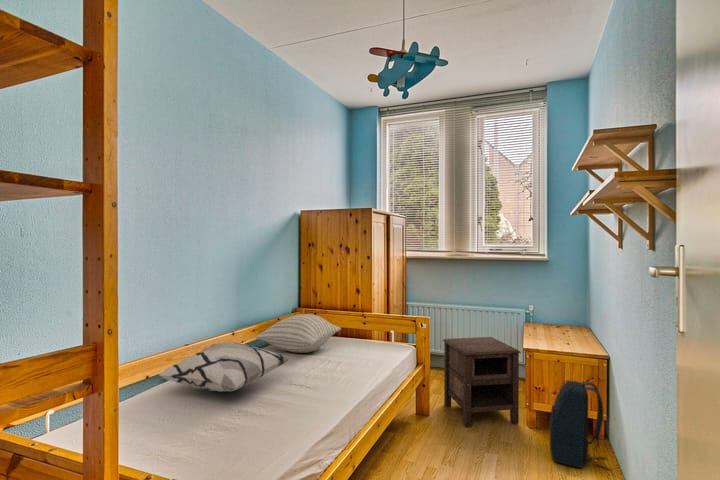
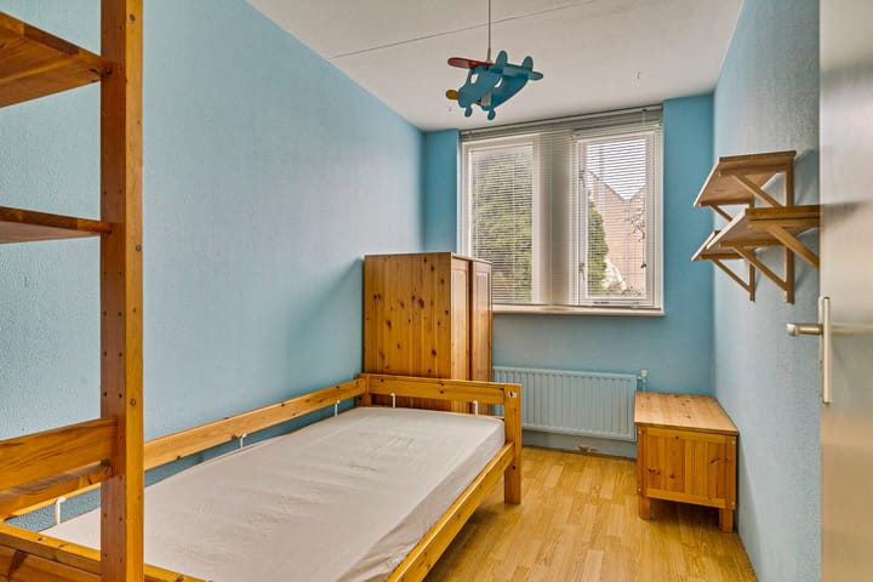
- decorative pillow [158,341,292,393]
- pillow [255,313,342,354]
- backpack [549,379,611,471]
- nightstand [442,336,522,429]
